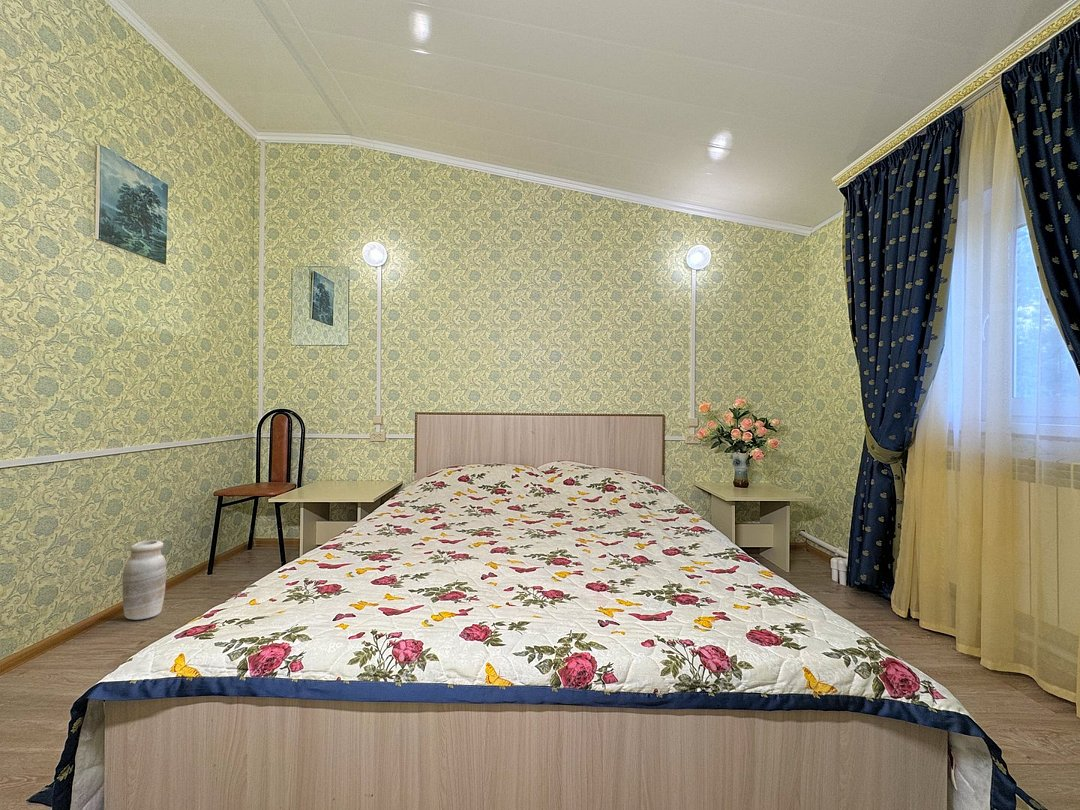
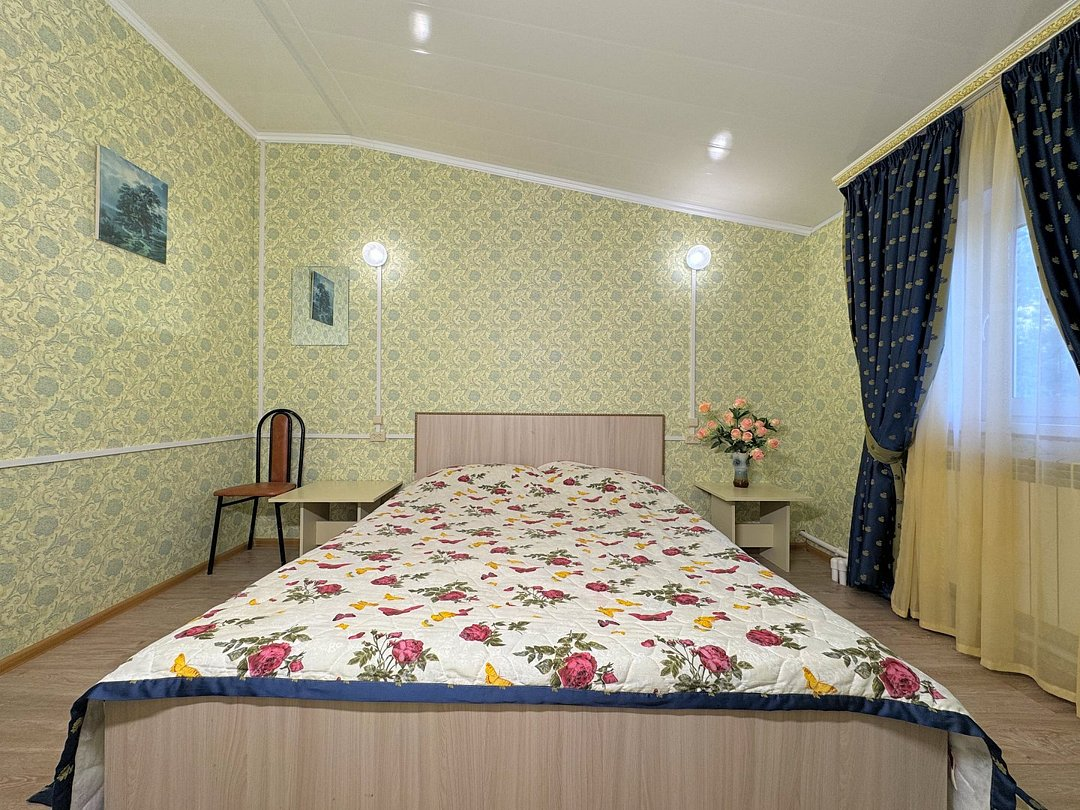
- vase [122,539,167,621]
